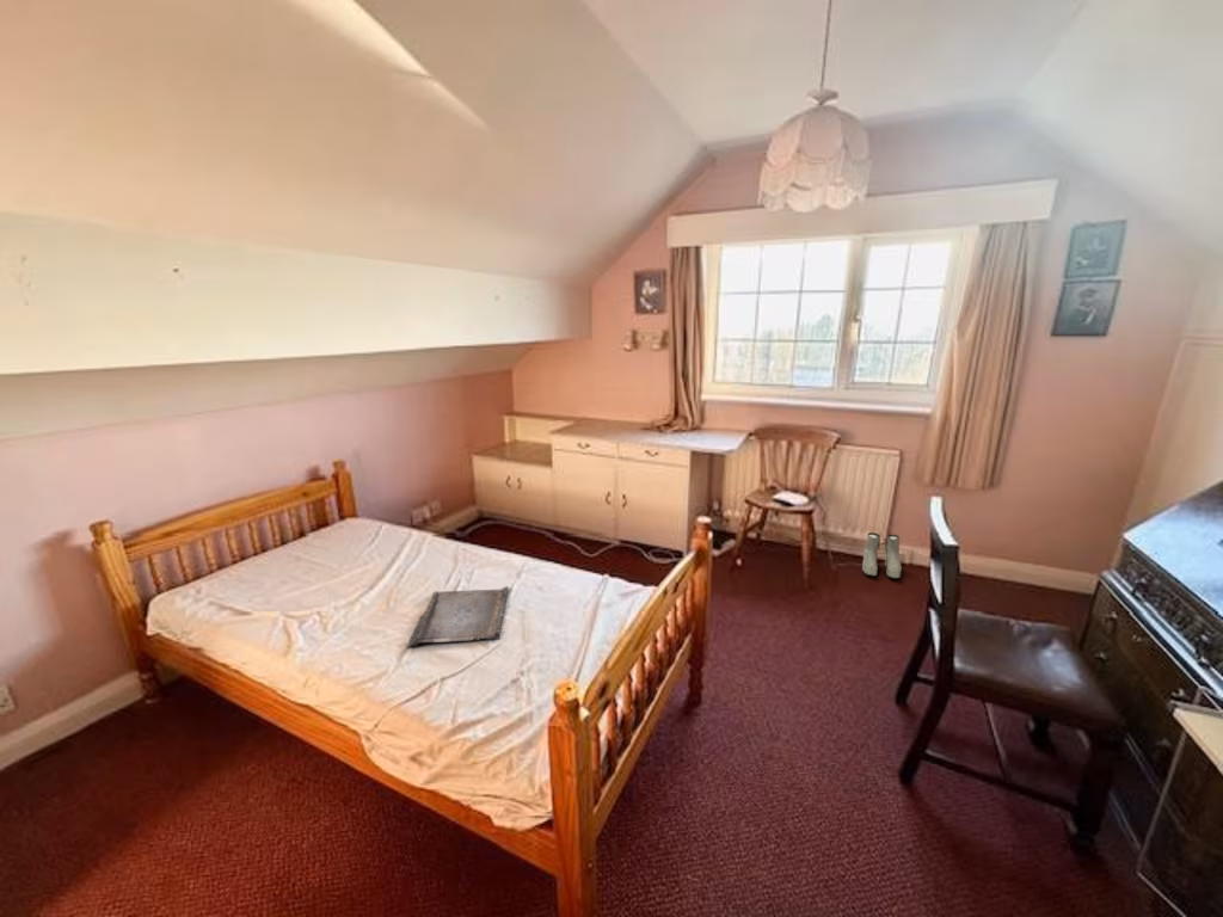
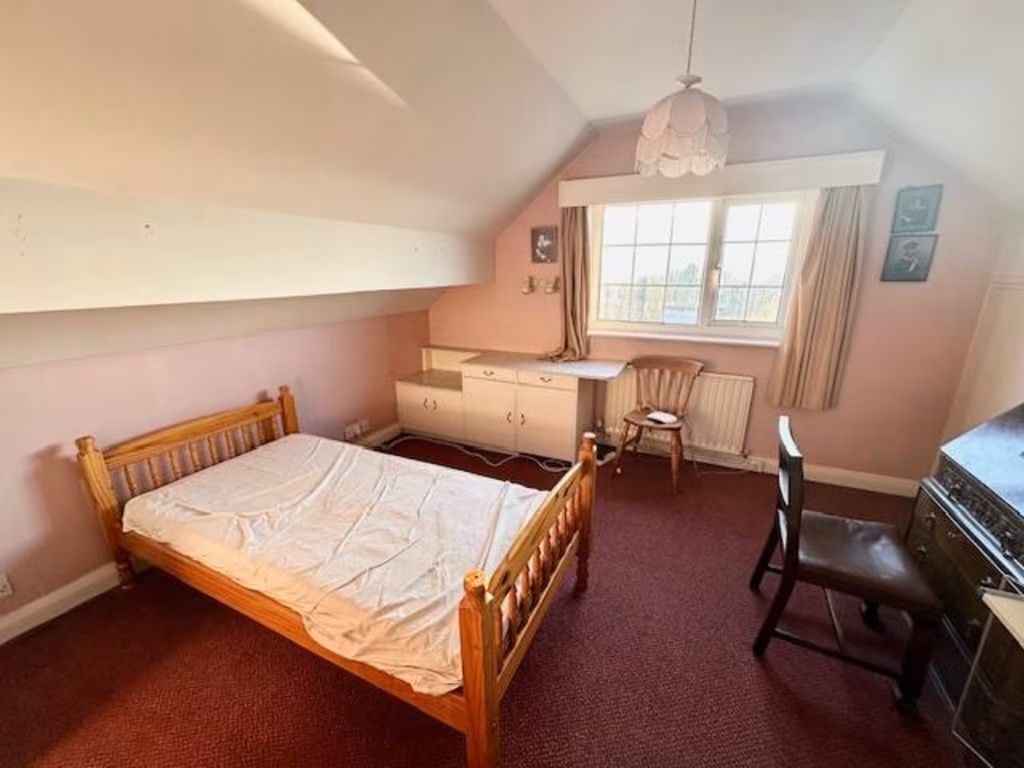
- boots [861,531,903,579]
- tray [405,585,510,648]
